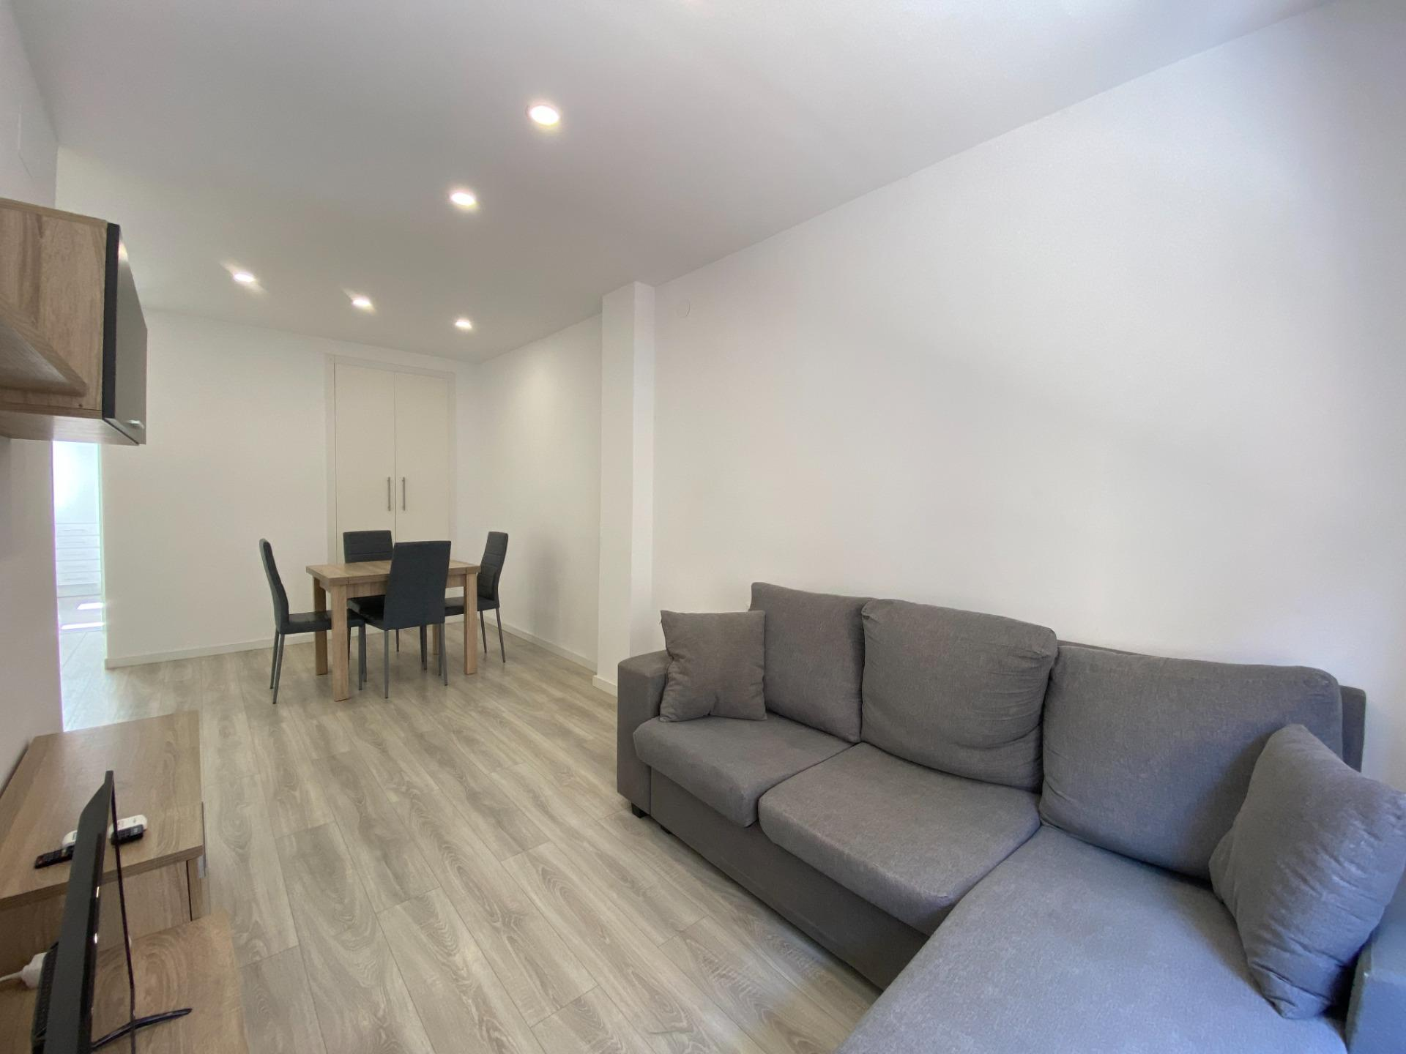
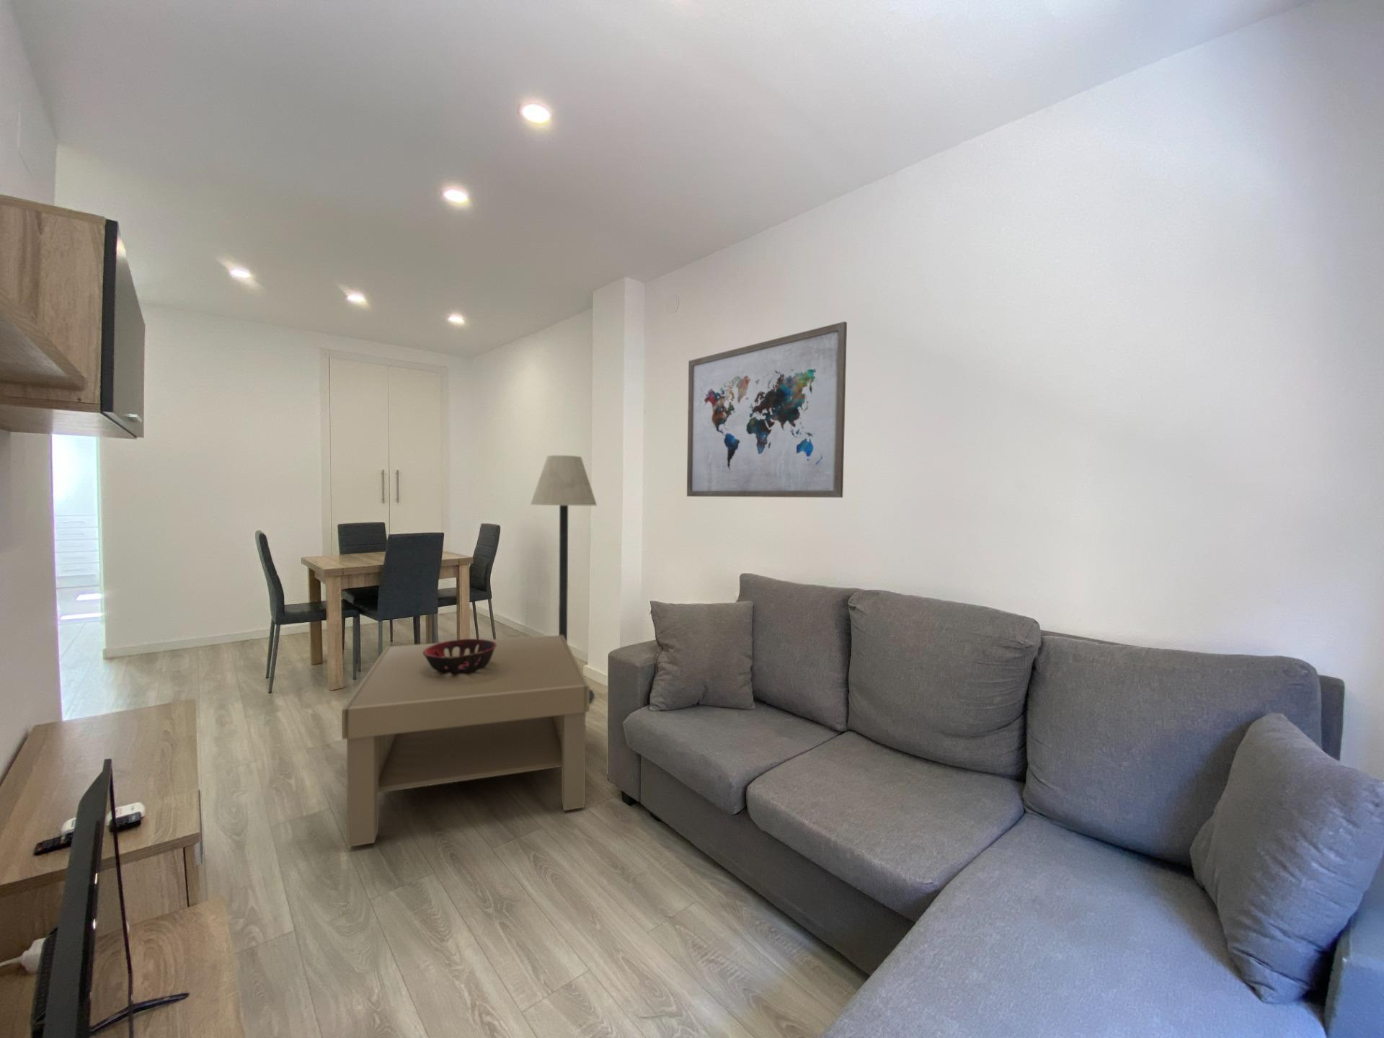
+ wall art [687,321,848,498]
+ decorative bowl [423,638,497,675]
+ floor lamp [530,455,597,704]
+ coffee table [341,635,591,847]
